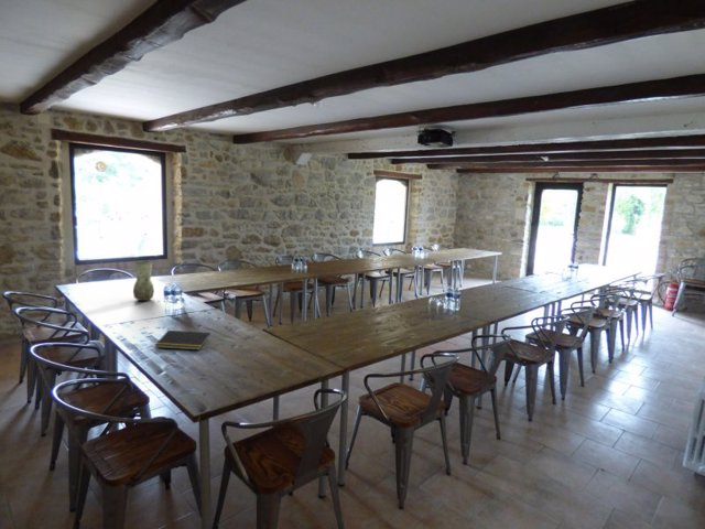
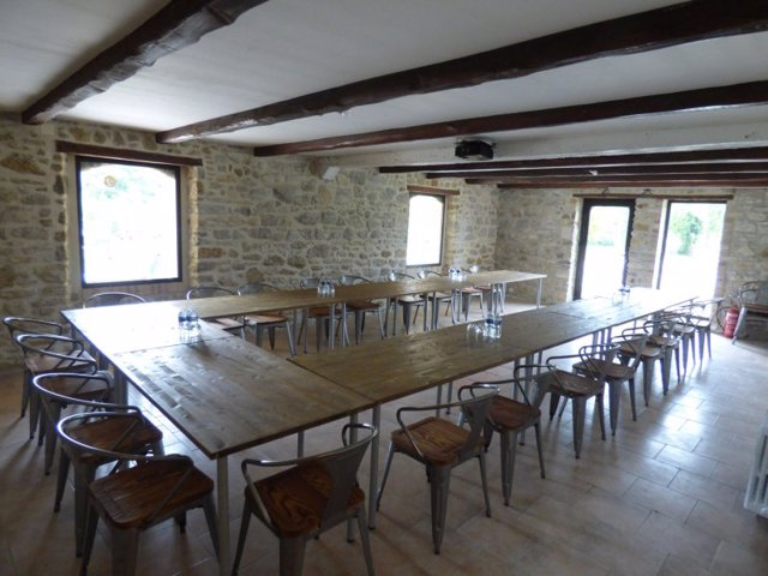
- vase [132,260,155,302]
- notepad [154,330,212,352]
